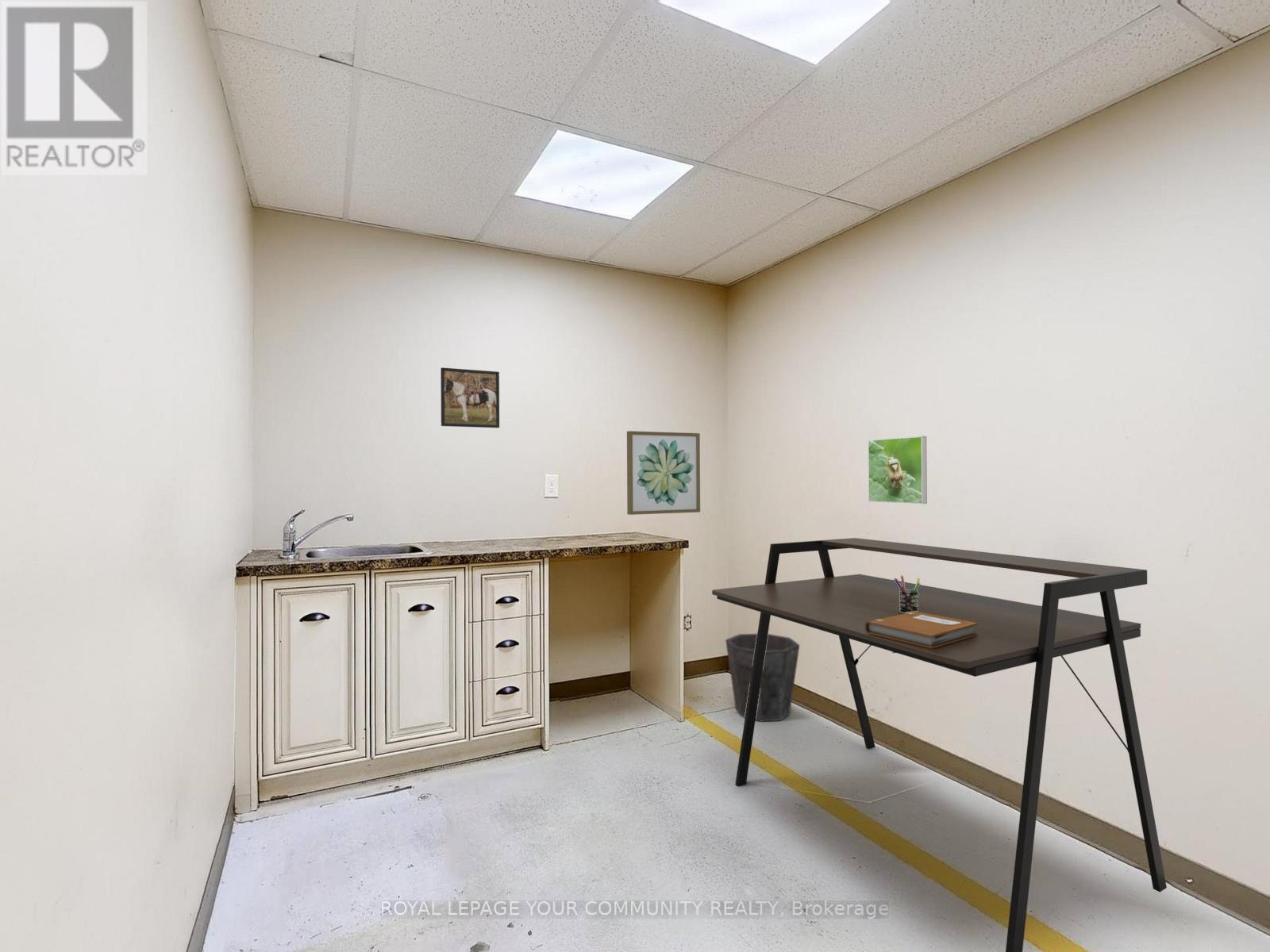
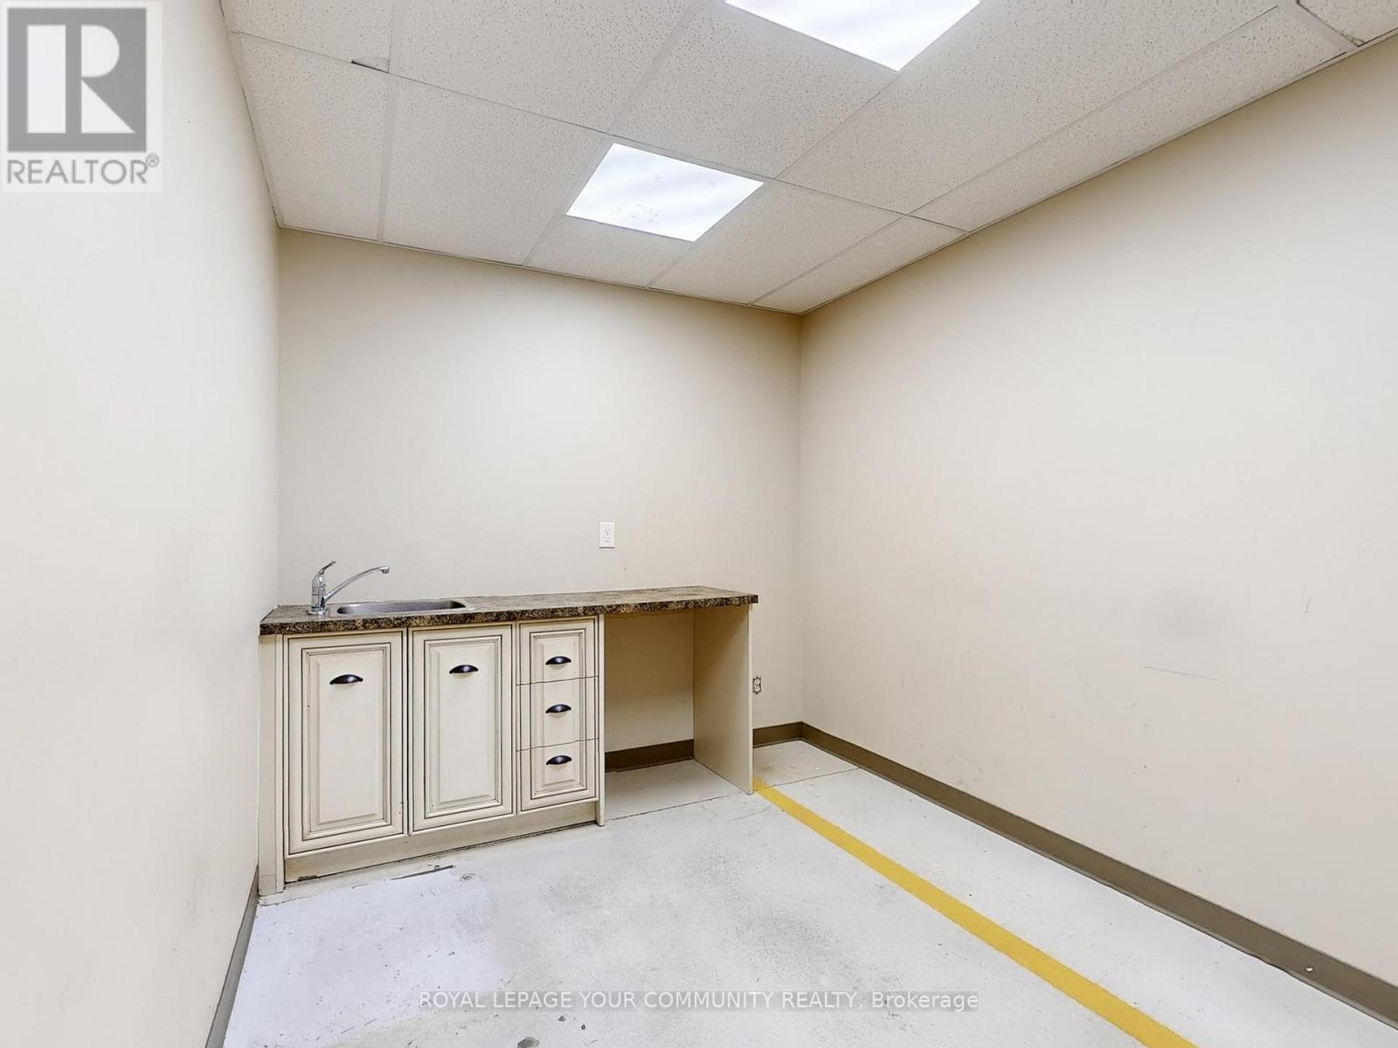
- waste bin [725,633,800,723]
- desk [711,537,1168,952]
- wall art [626,430,701,516]
- pen holder [893,575,921,613]
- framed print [440,367,500,428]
- notebook [865,612,978,649]
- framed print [868,436,928,505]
